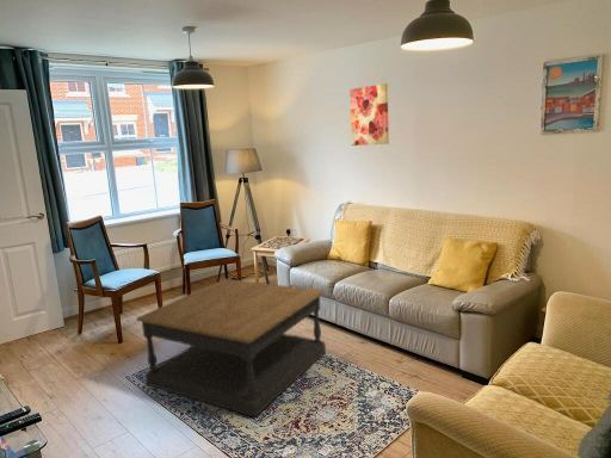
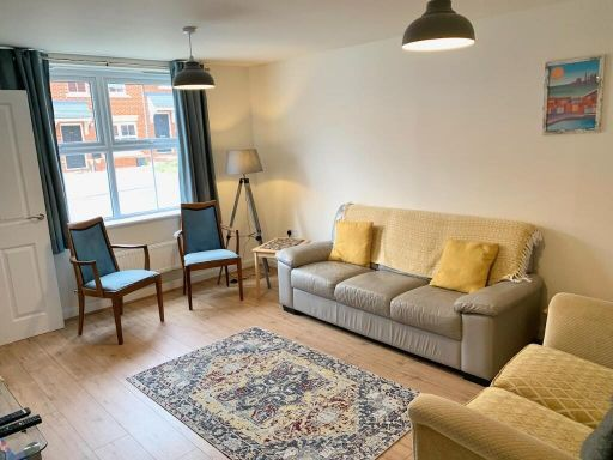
- coffee table [135,278,327,417]
- wall art [348,82,390,147]
